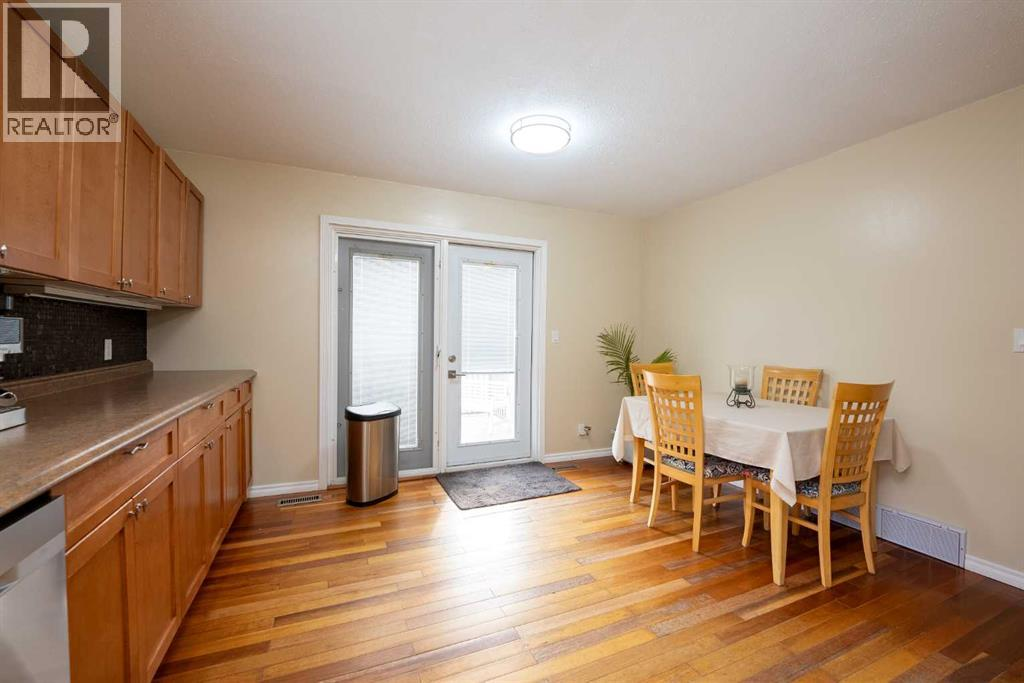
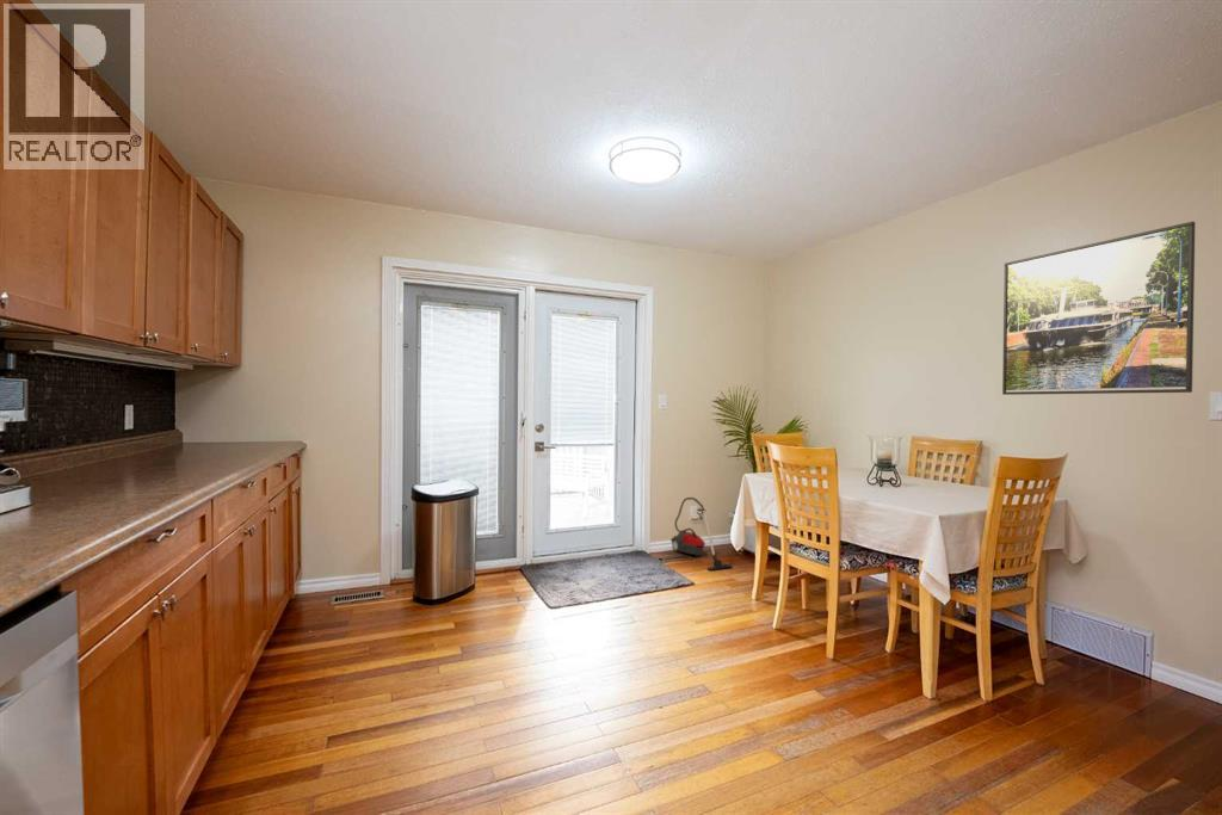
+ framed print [1001,221,1196,396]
+ vacuum cleaner [669,496,734,572]
